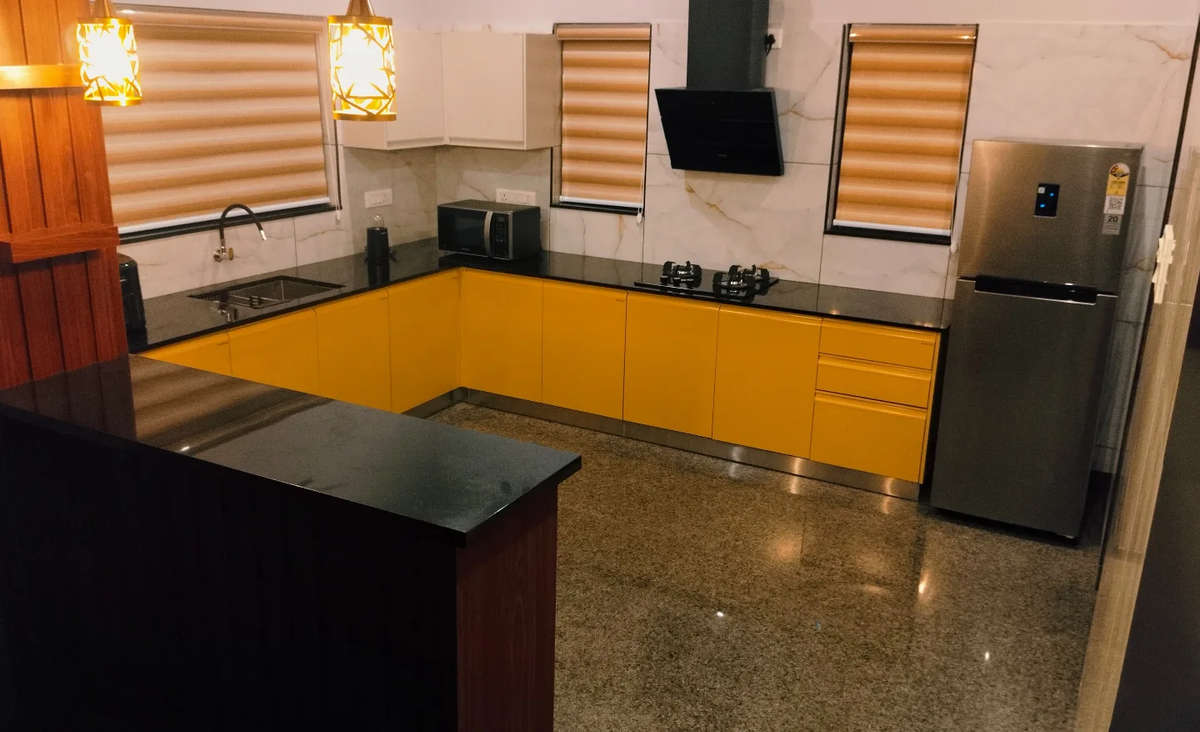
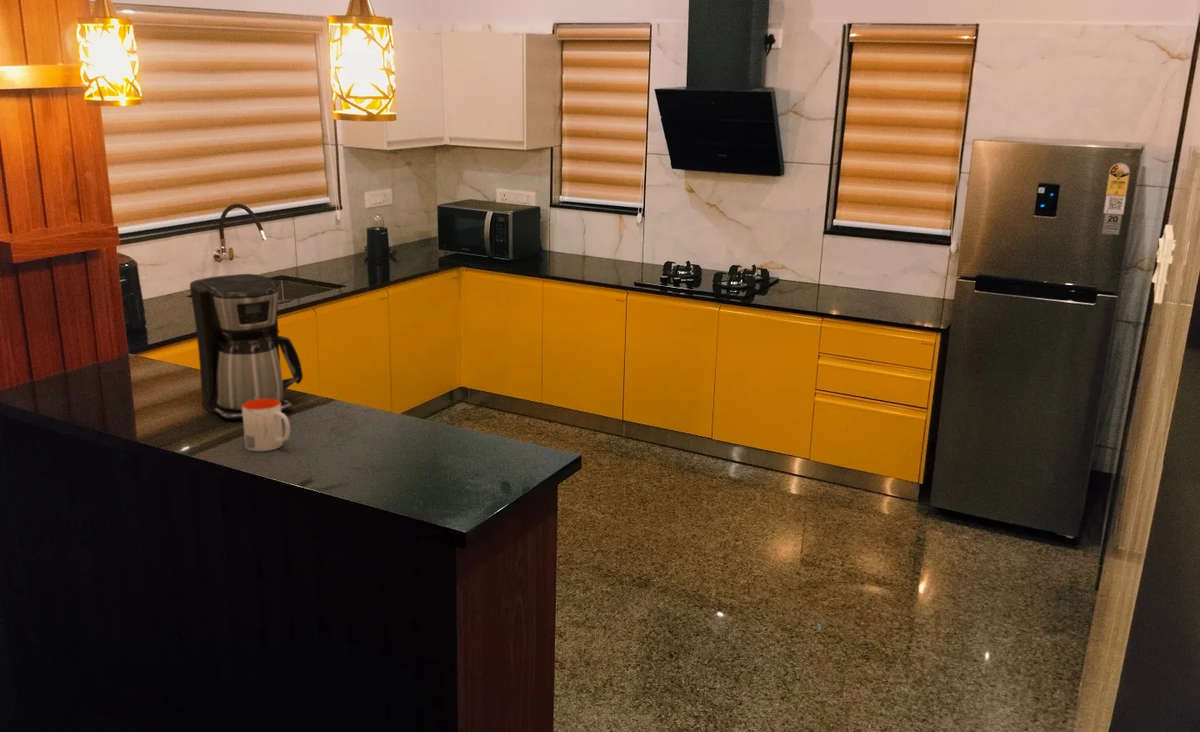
+ mug [242,399,291,452]
+ coffee maker [189,273,304,421]
